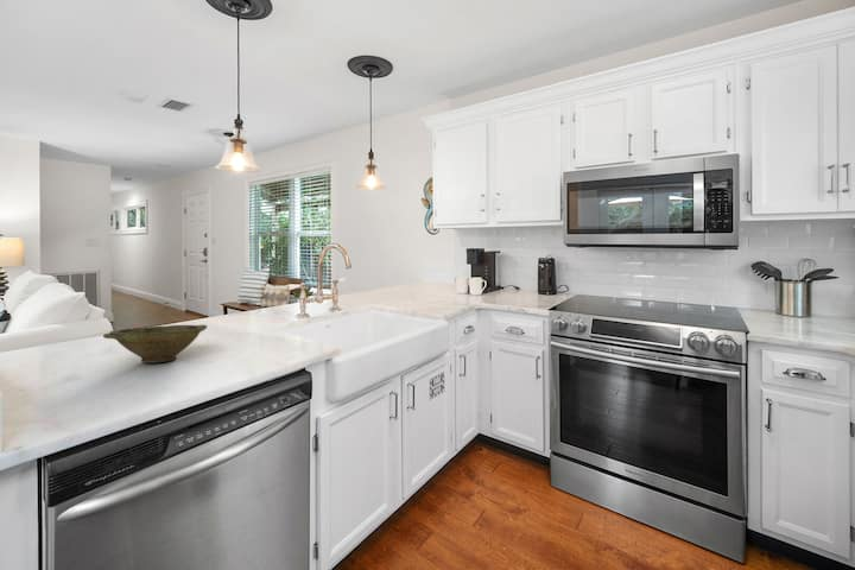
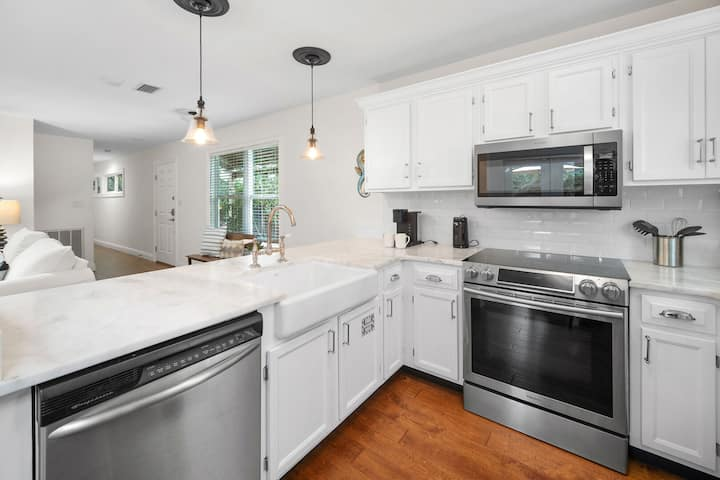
- bowl [102,324,208,365]
